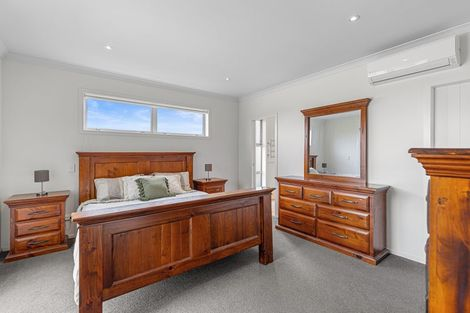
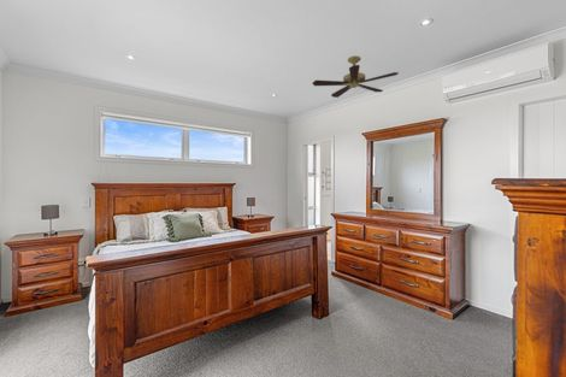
+ ceiling fan [312,54,400,99]
